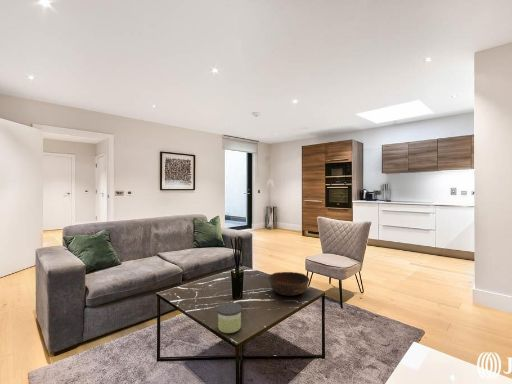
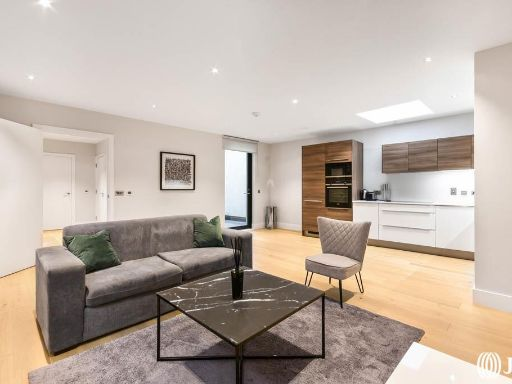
- bowl [267,271,310,297]
- candle [216,302,243,334]
